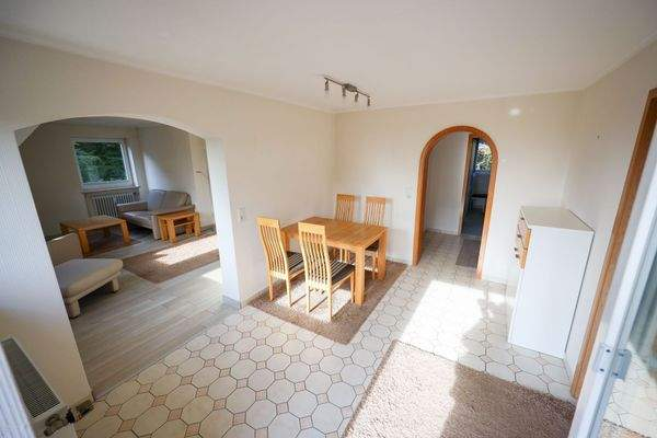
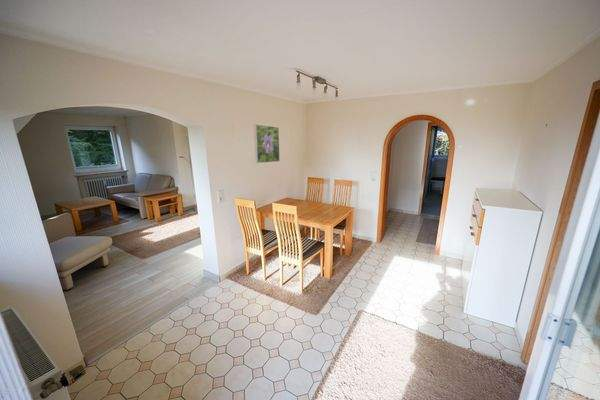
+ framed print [253,123,281,164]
